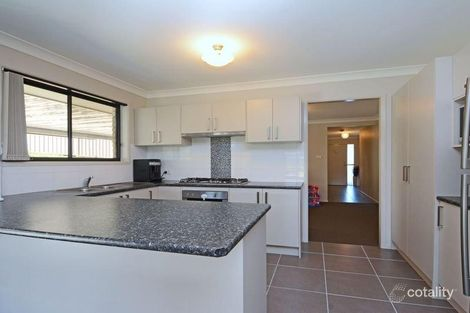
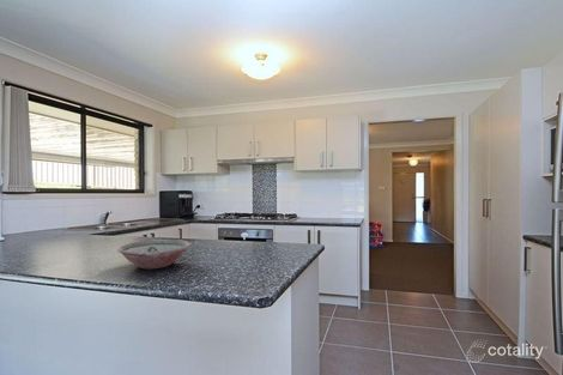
+ bowl [116,238,192,271]
